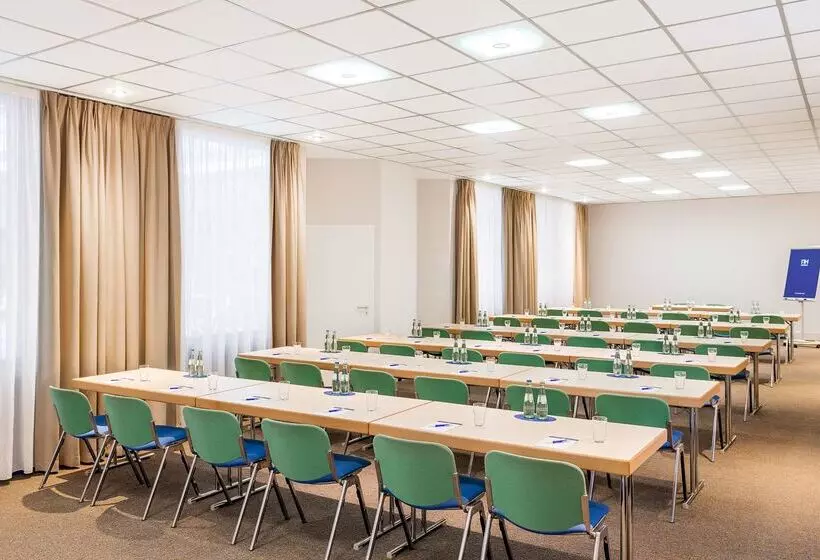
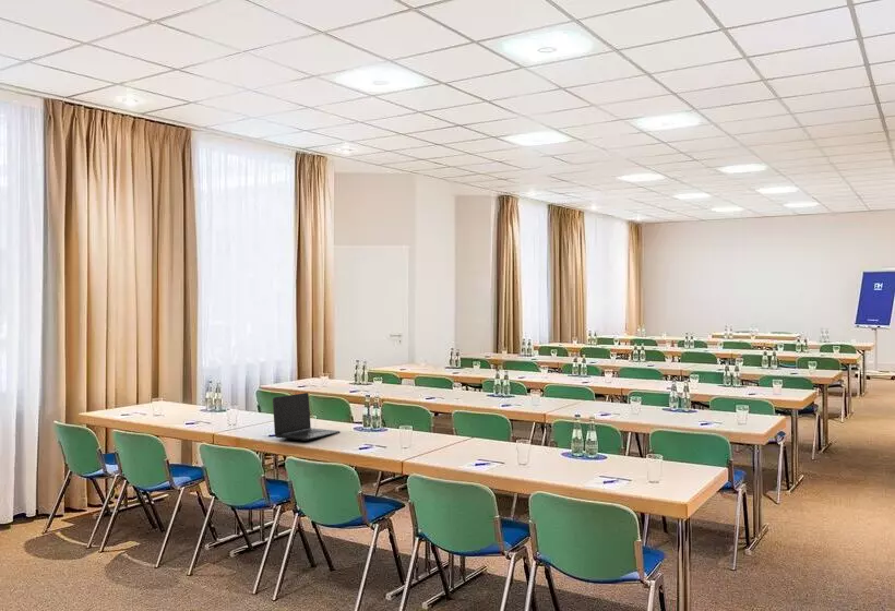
+ laptop [272,392,341,442]
